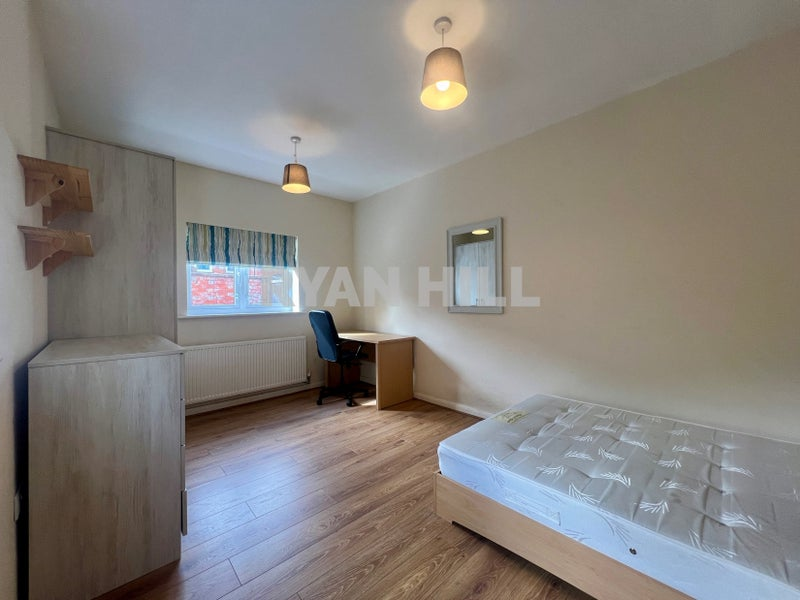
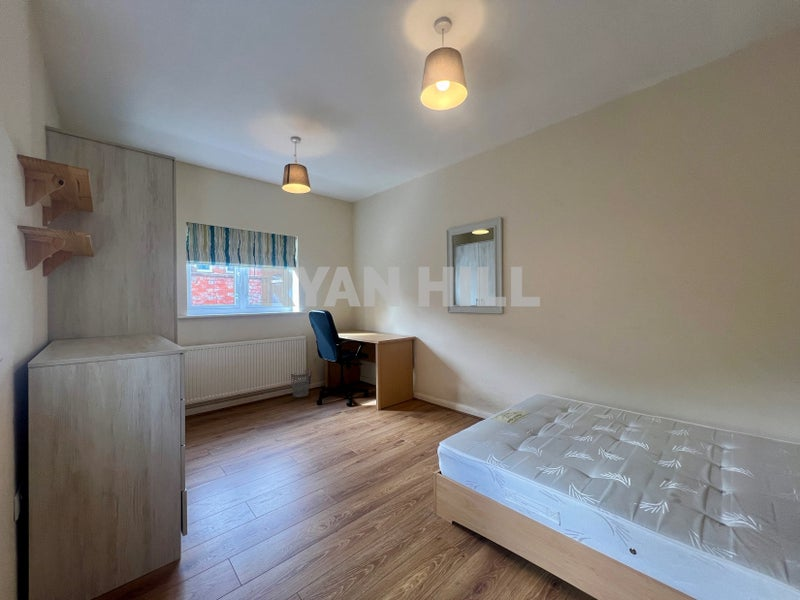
+ wastebasket [290,370,311,398]
